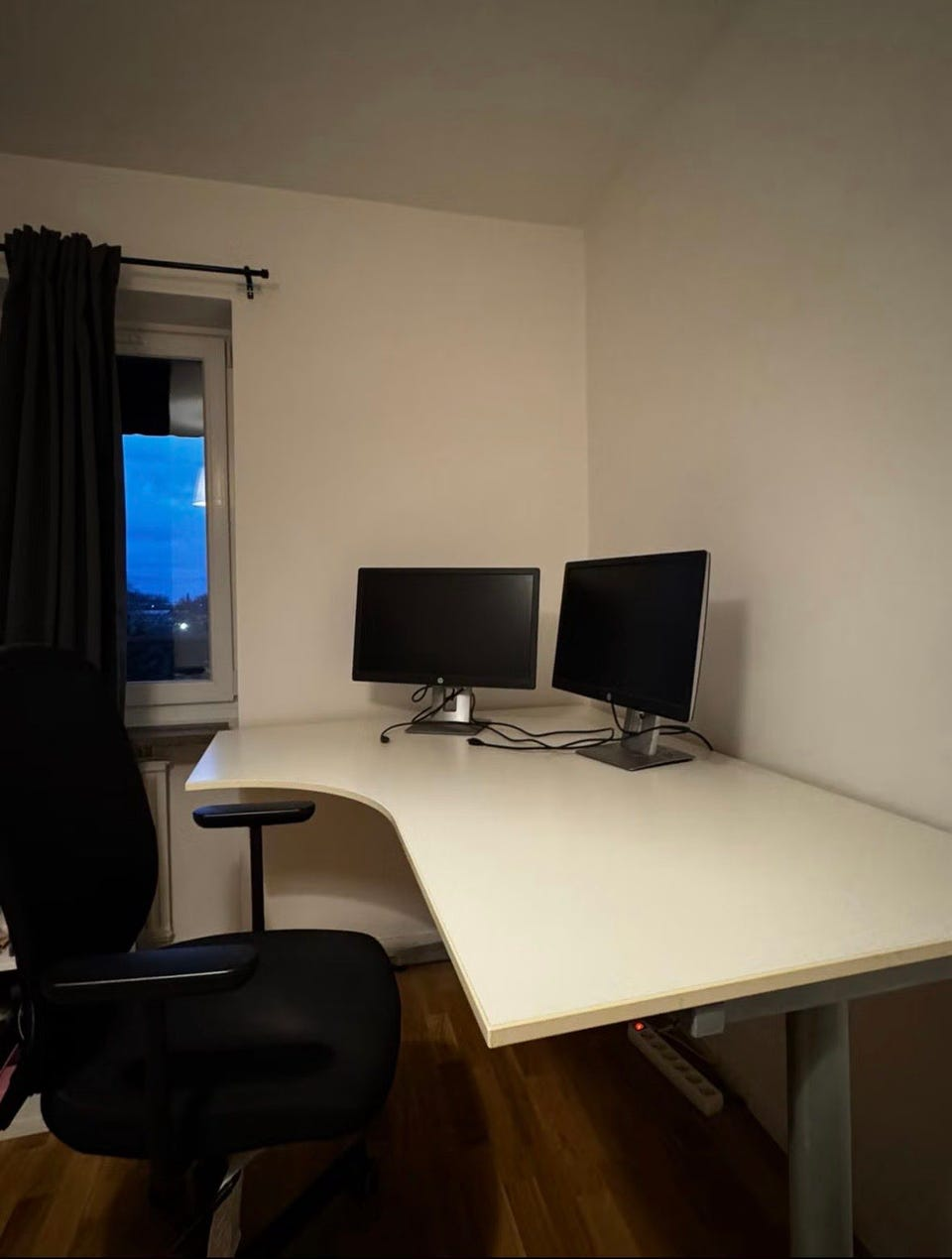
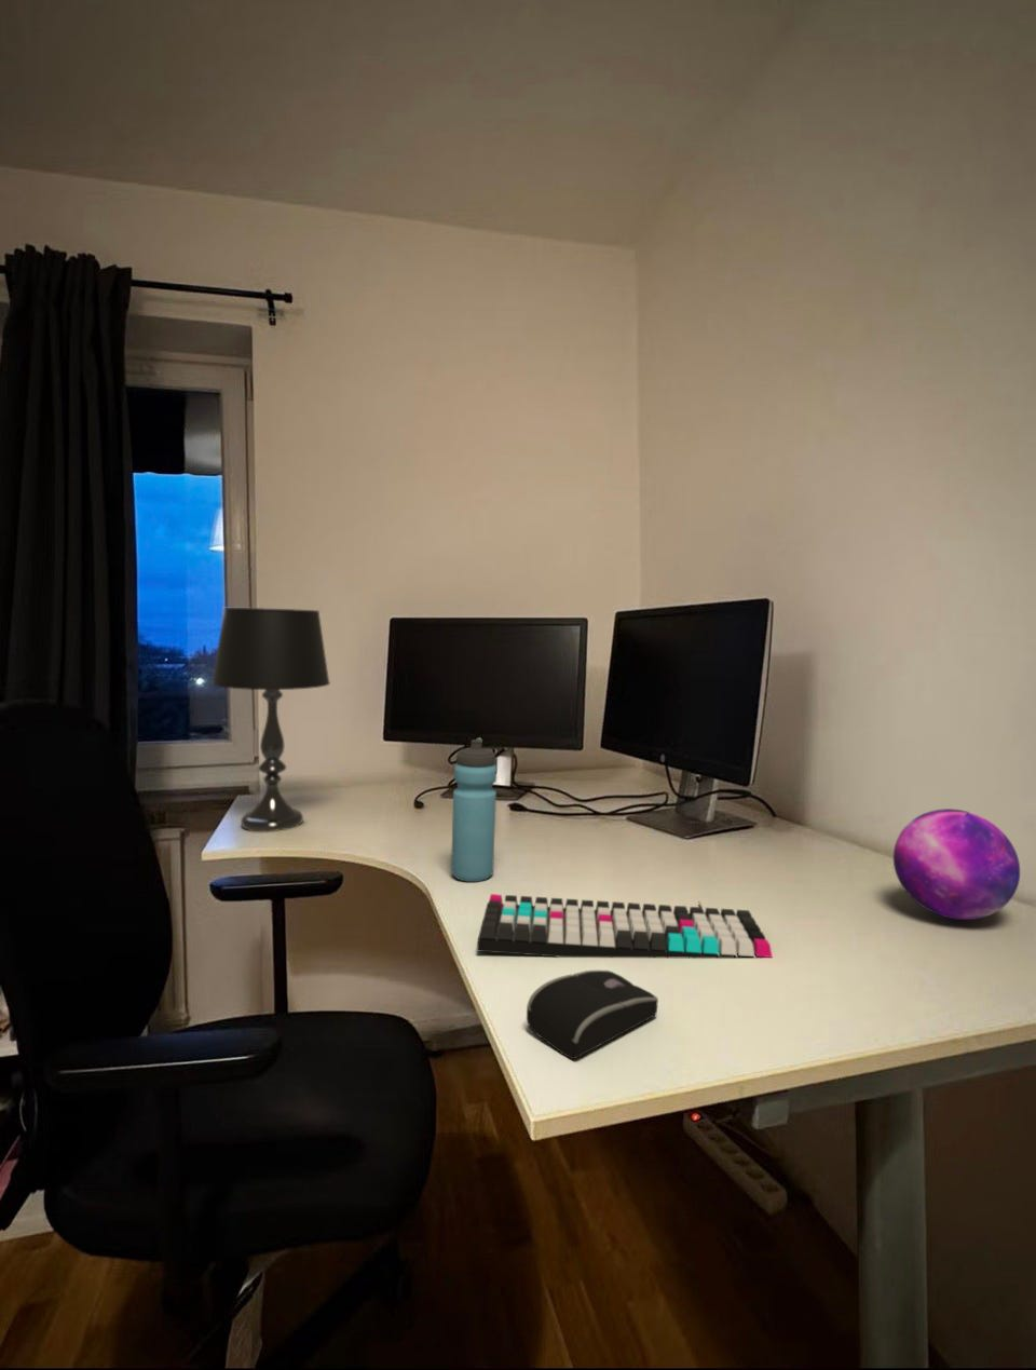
+ table lamp [210,607,331,832]
+ keyboard [476,892,774,960]
+ water bottle [451,739,497,884]
+ computer mouse [526,970,659,1061]
+ decorative orb [892,807,1021,921]
